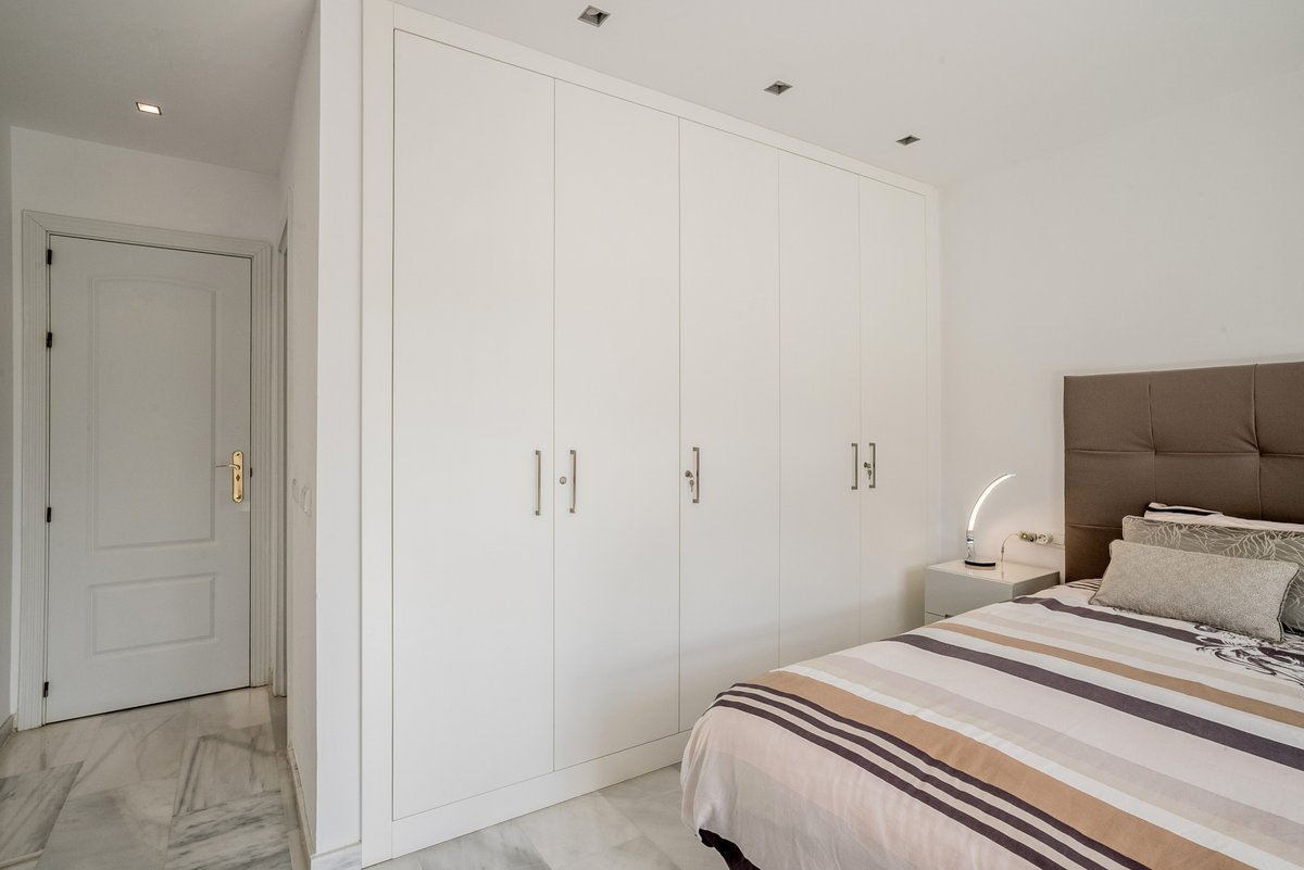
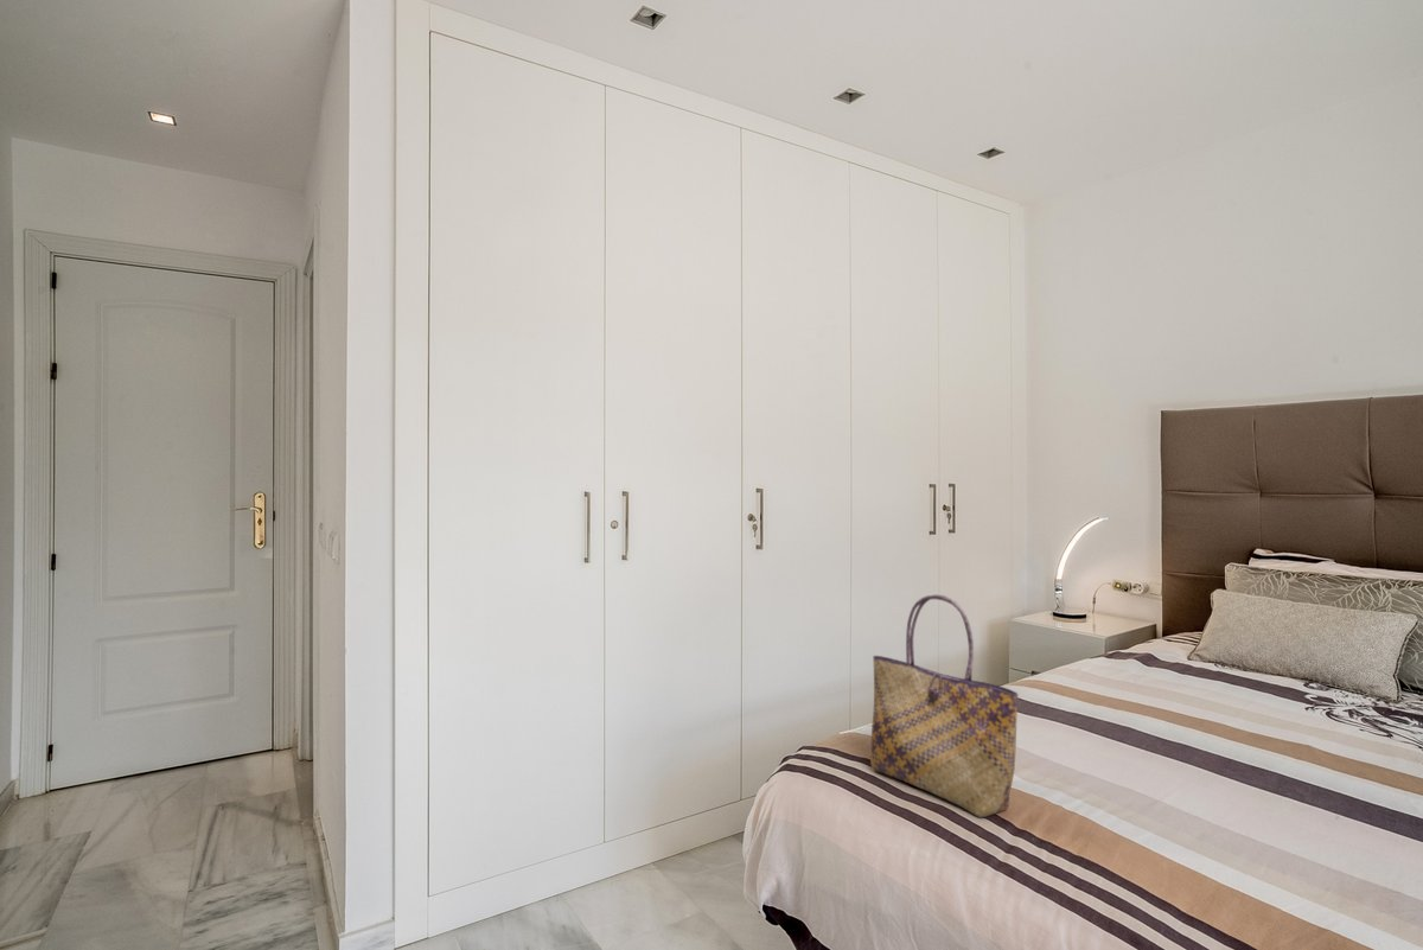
+ tote bag [869,593,1020,818]
